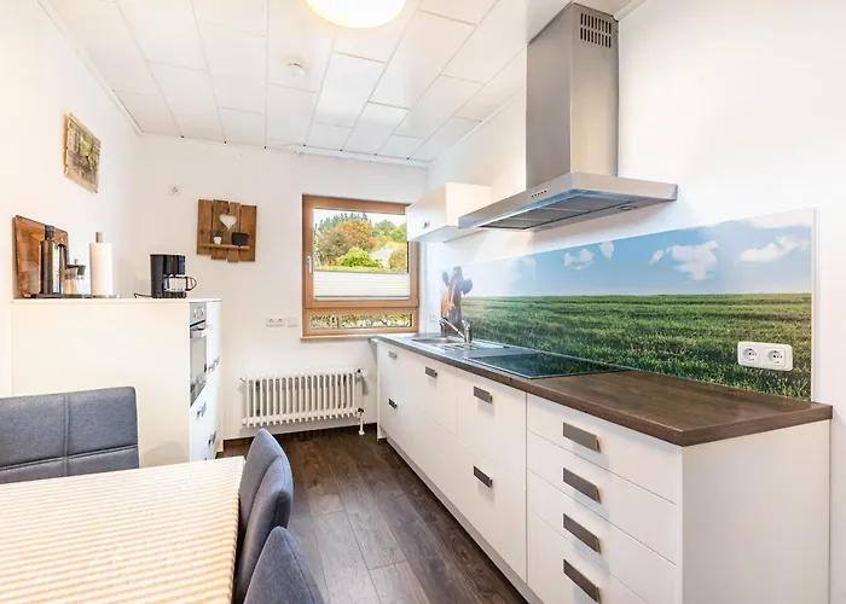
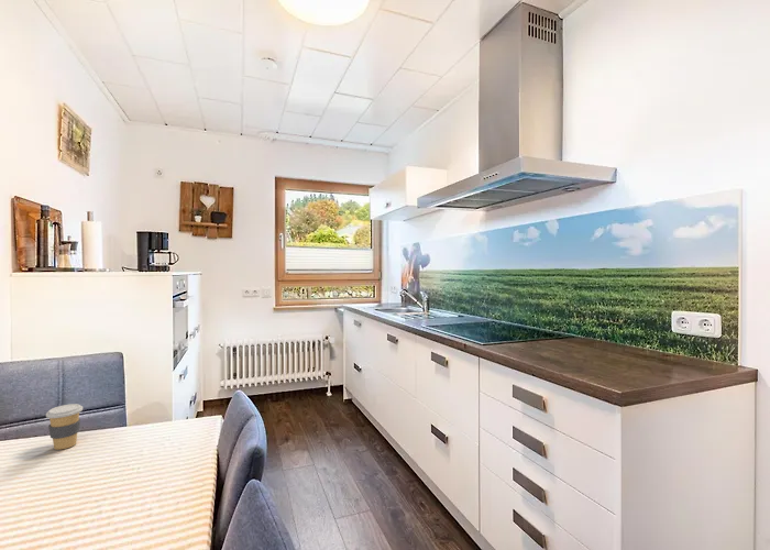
+ coffee cup [45,403,84,451]
